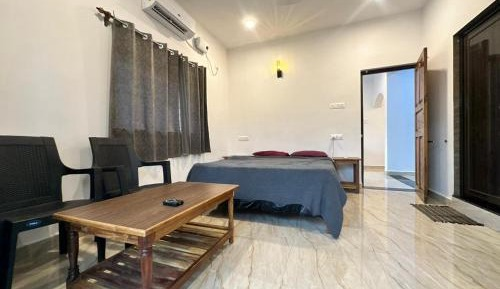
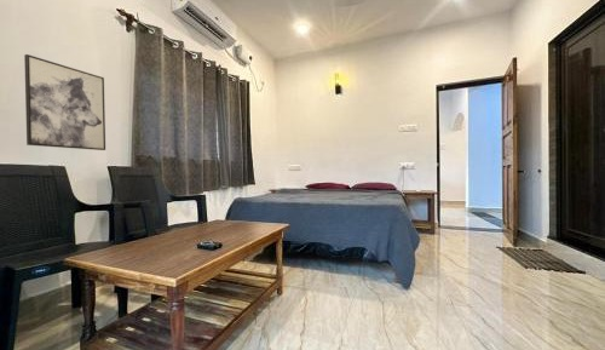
+ wall art [23,53,106,151]
